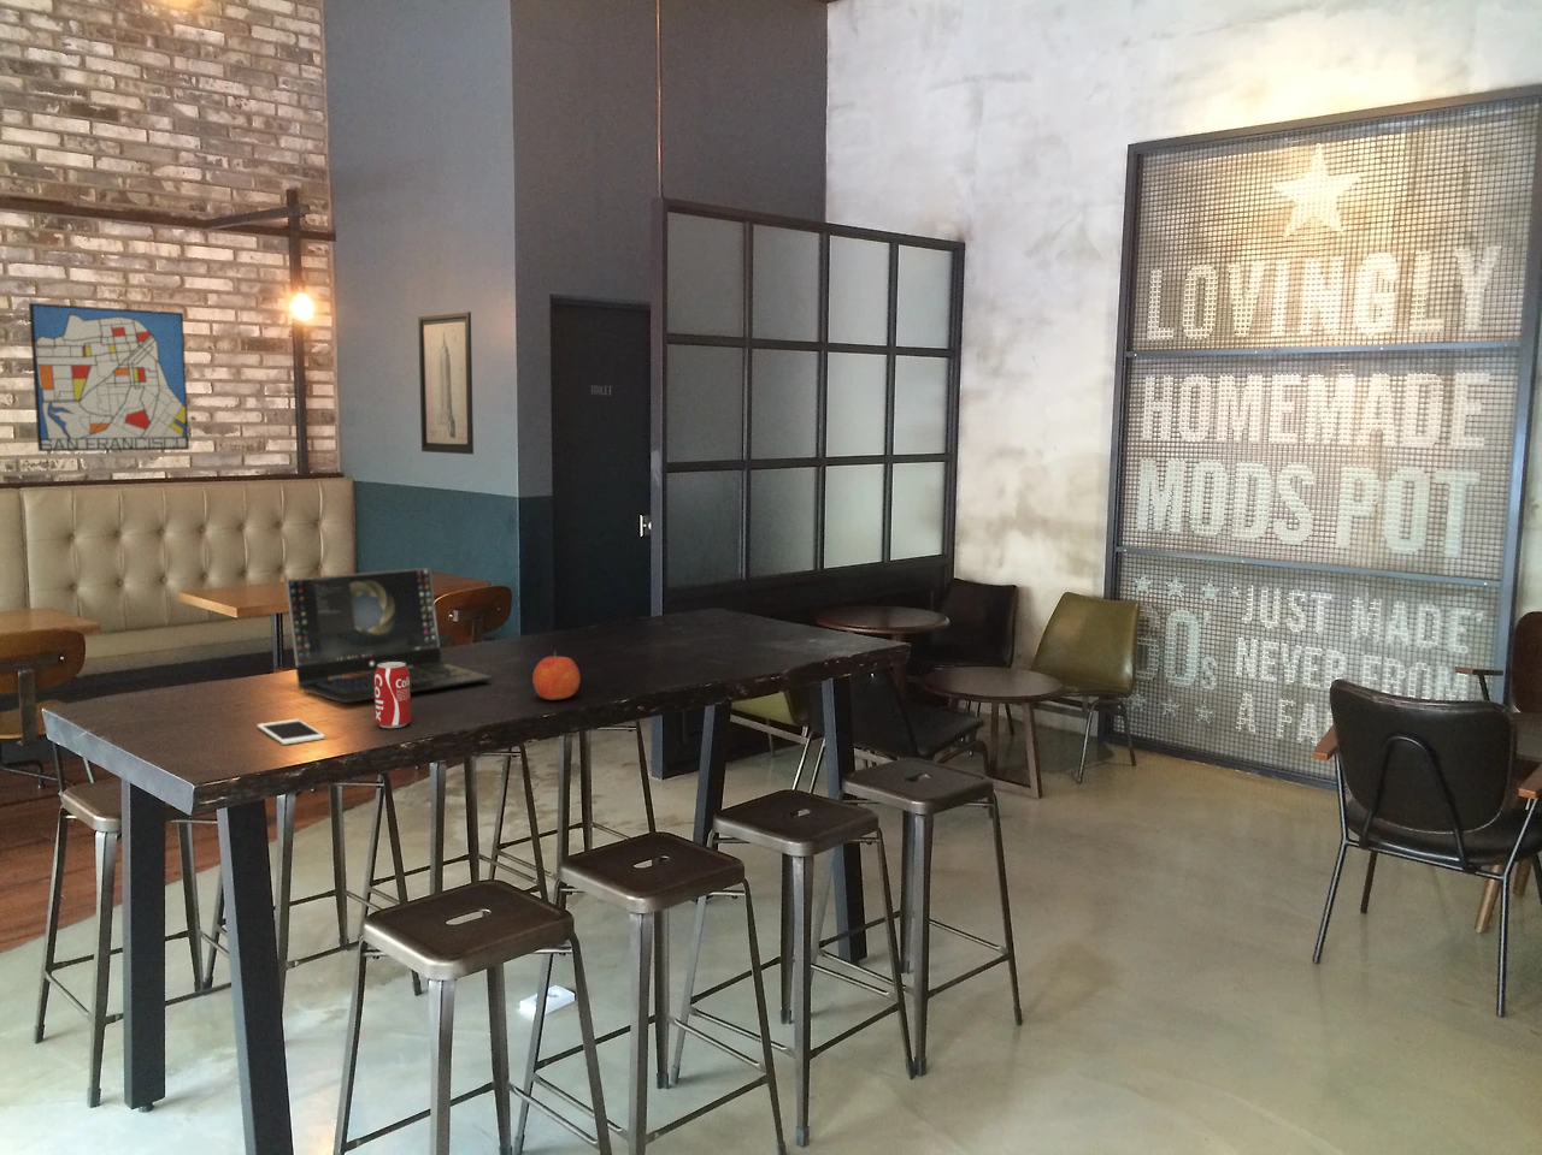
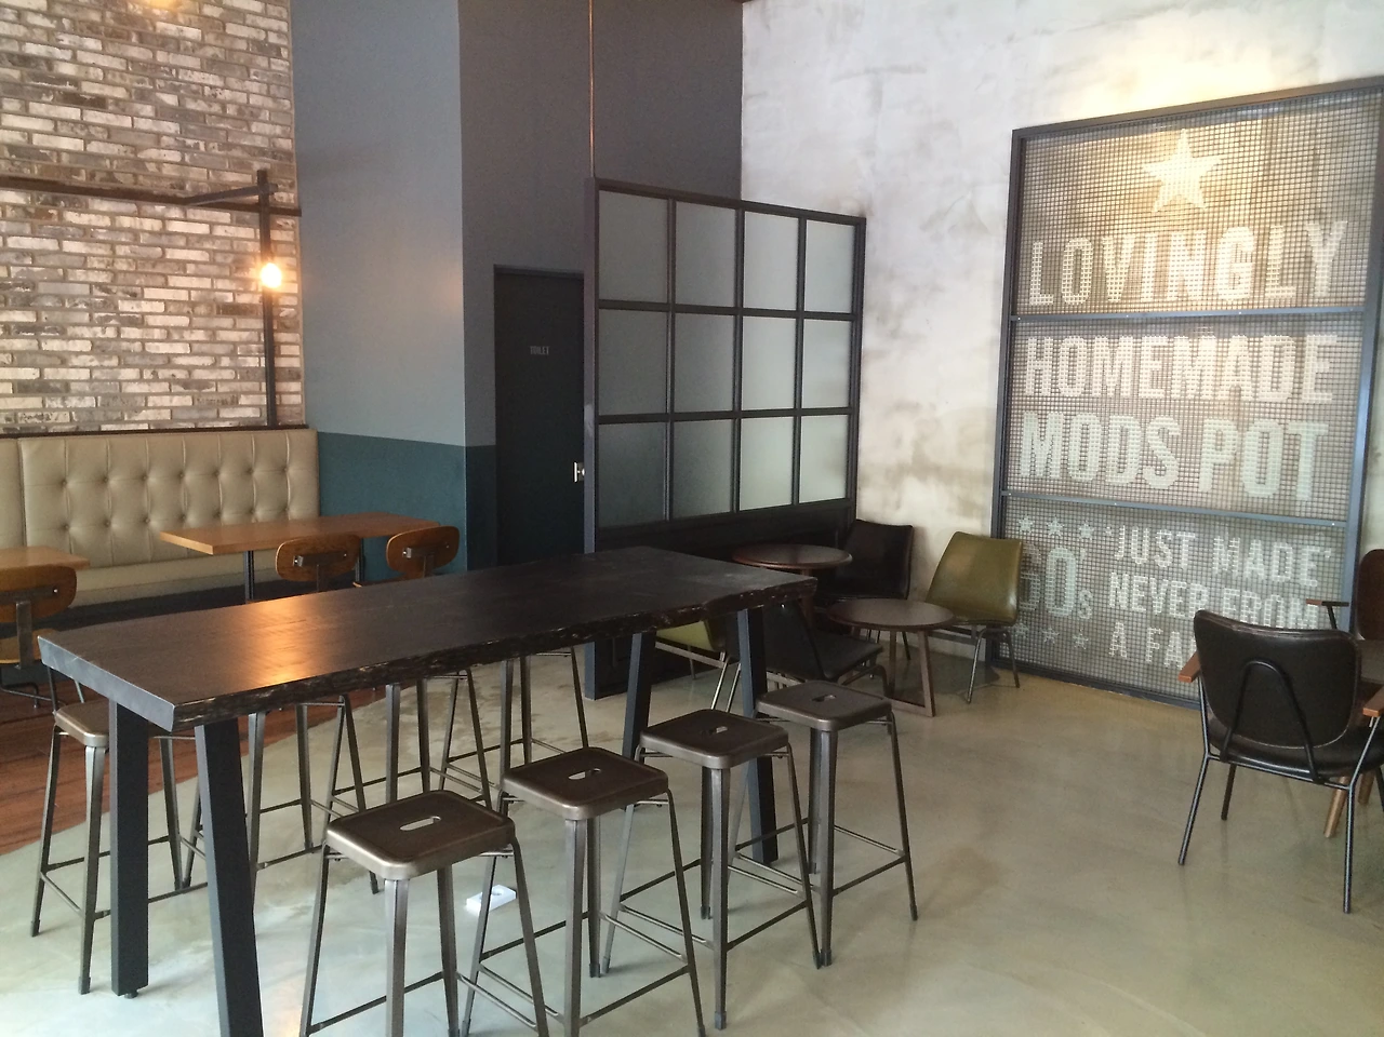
- wall art [416,311,475,455]
- cell phone [256,718,327,746]
- beverage can [374,661,412,729]
- laptop [284,567,494,704]
- wall art [28,302,191,453]
- apple [532,649,580,701]
